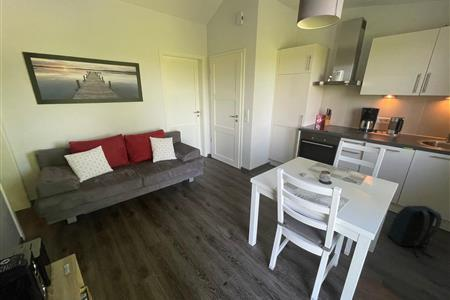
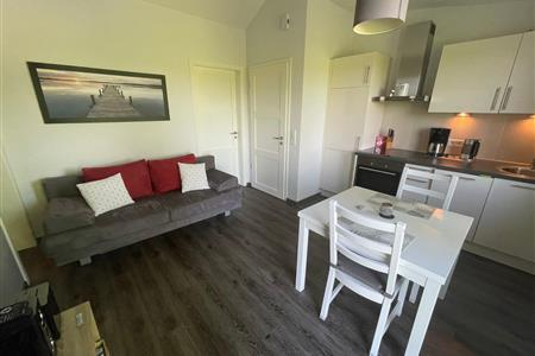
- backpack [387,205,443,259]
